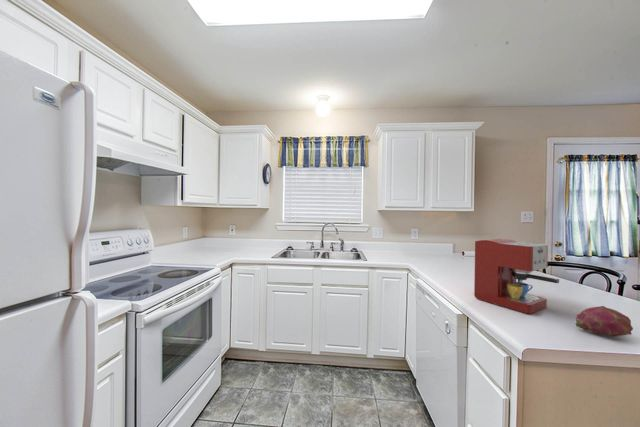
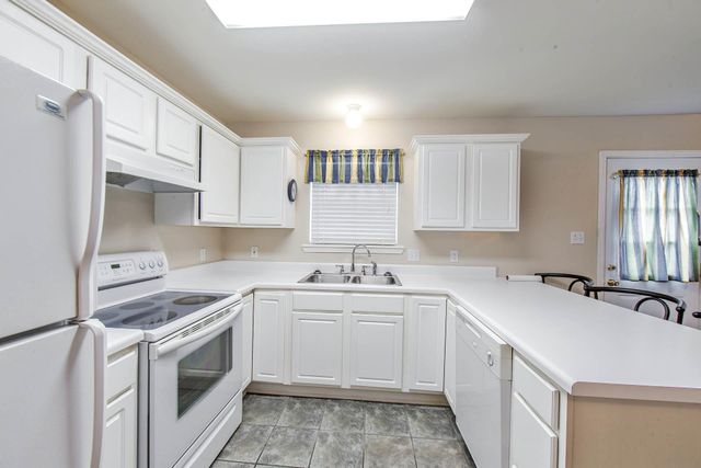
- coffee maker [473,238,560,315]
- fruit [574,305,634,337]
